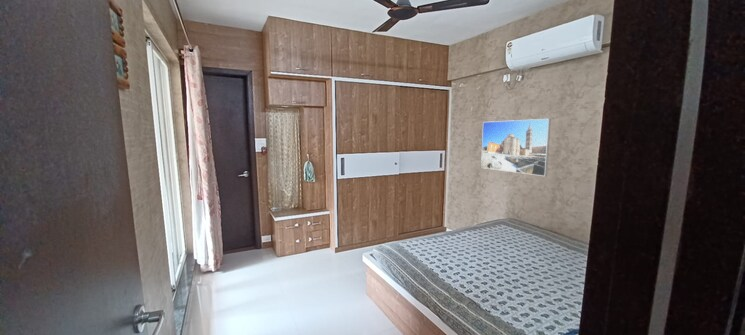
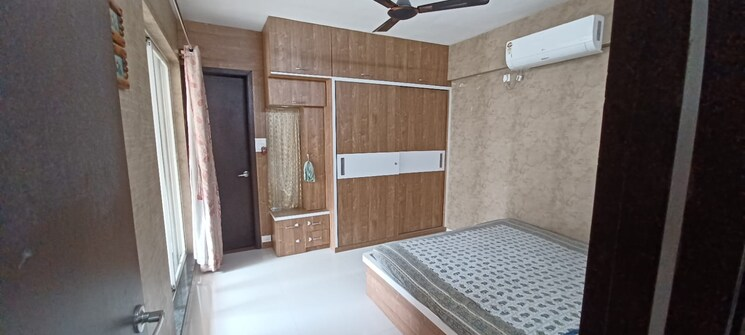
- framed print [480,118,552,177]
